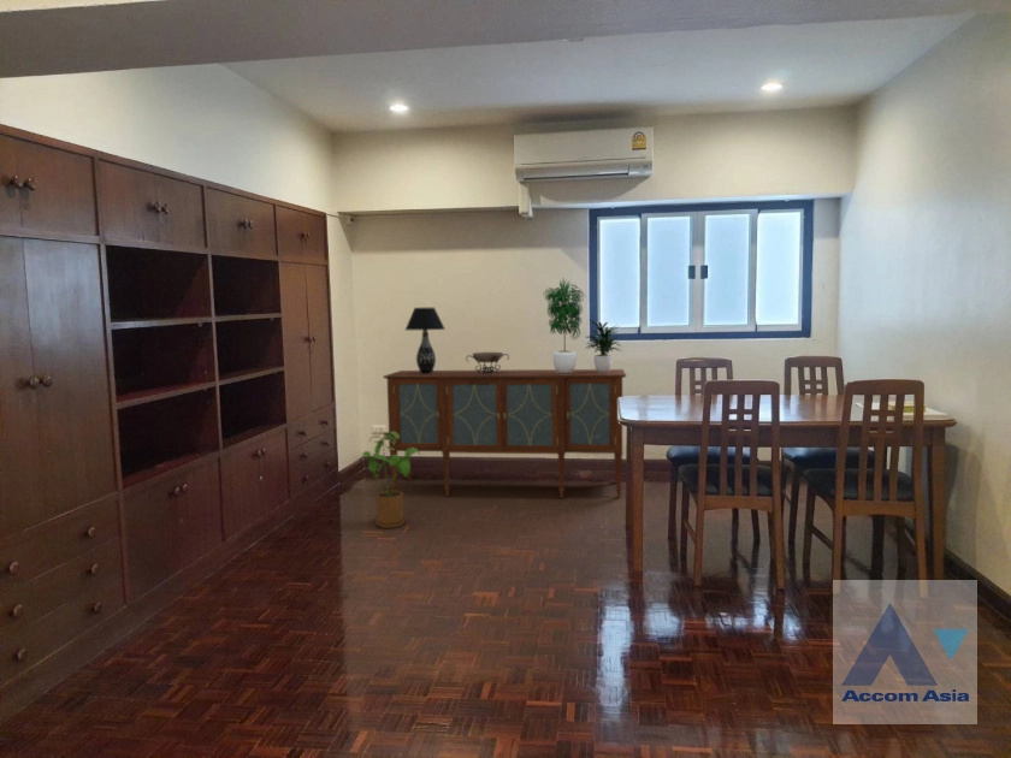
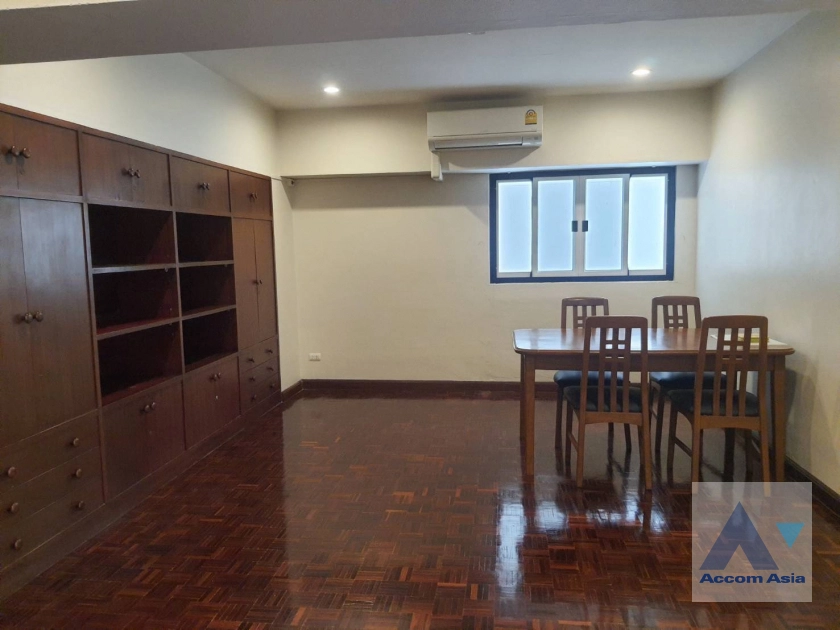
- table lamp [404,307,447,374]
- sideboard [382,368,627,499]
- decorative bowl [465,351,510,374]
- house plant [361,431,421,529]
- potted plant [540,278,625,374]
